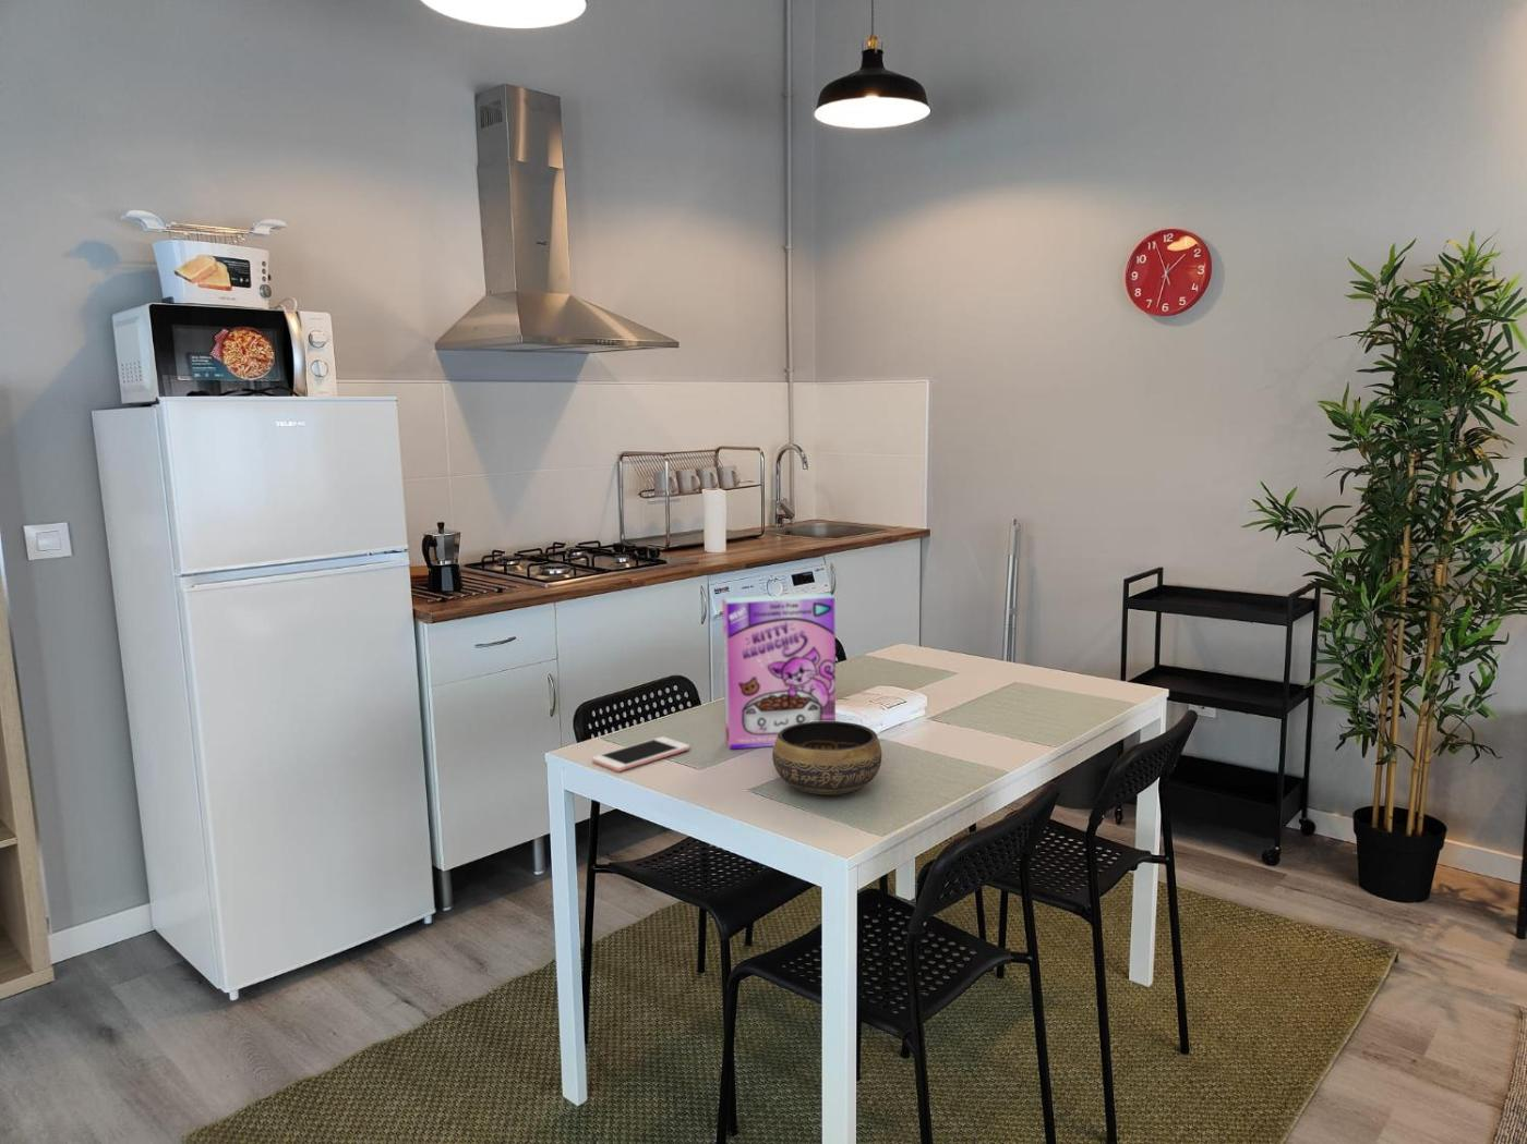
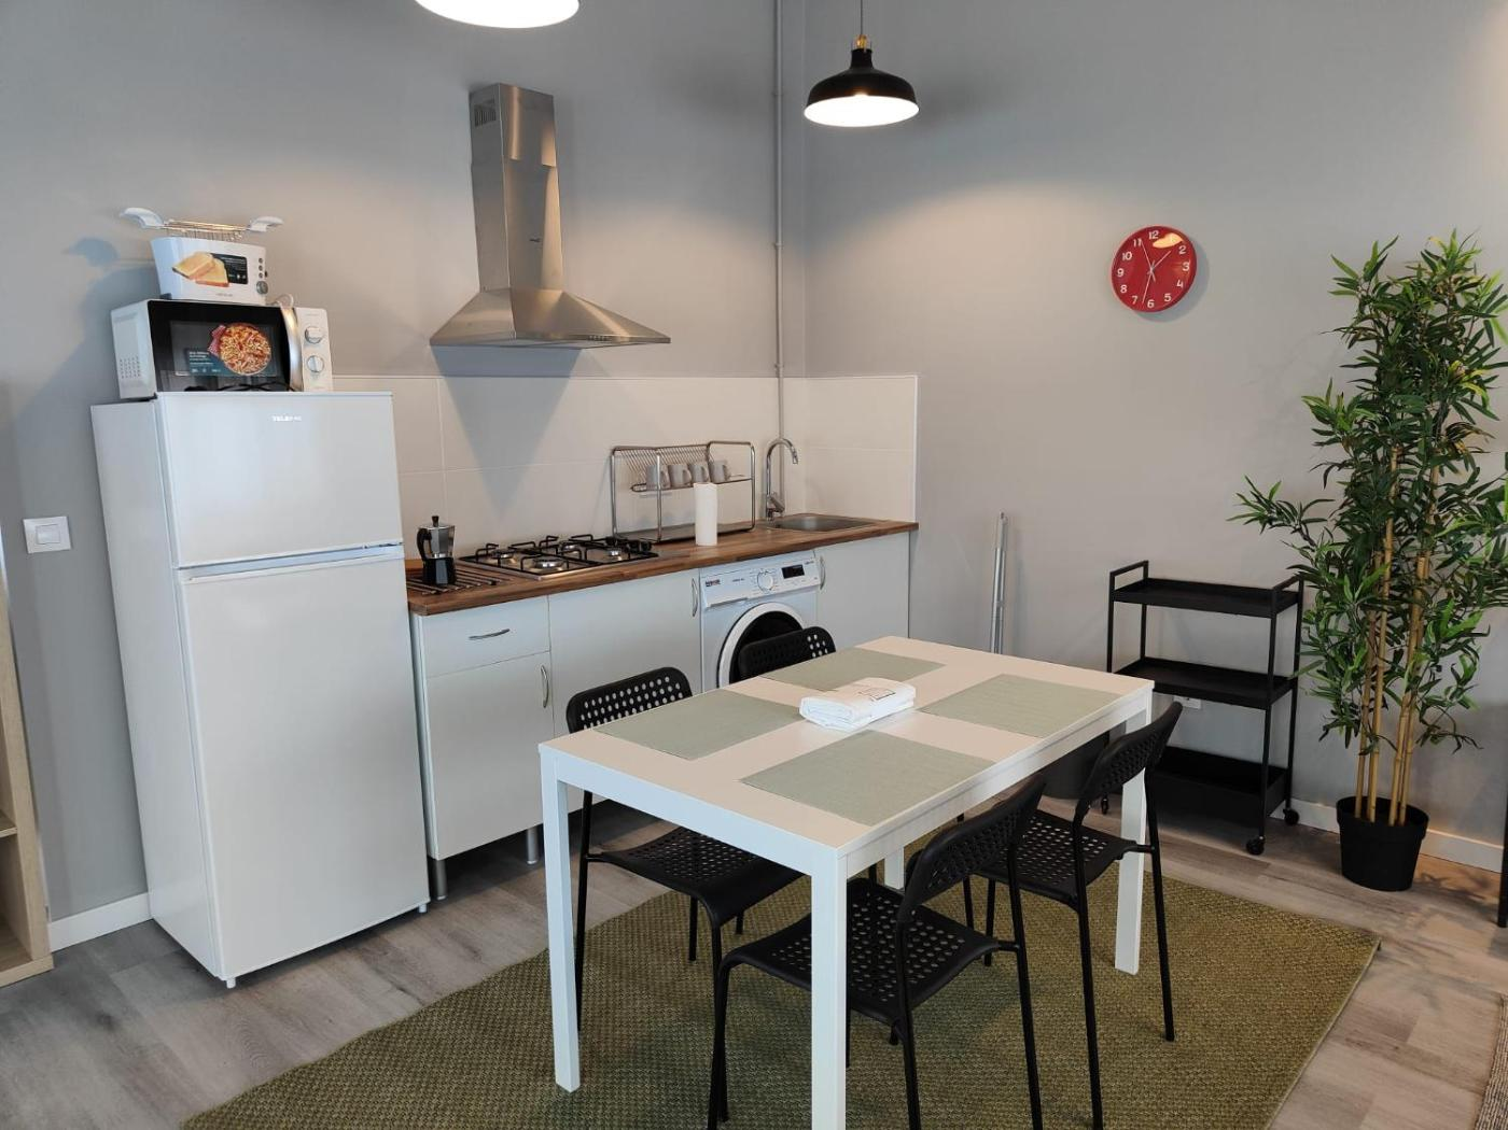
- cereal box [721,591,837,751]
- cell phone [592,735,690,773]
- bowl [771,720,883,796]
